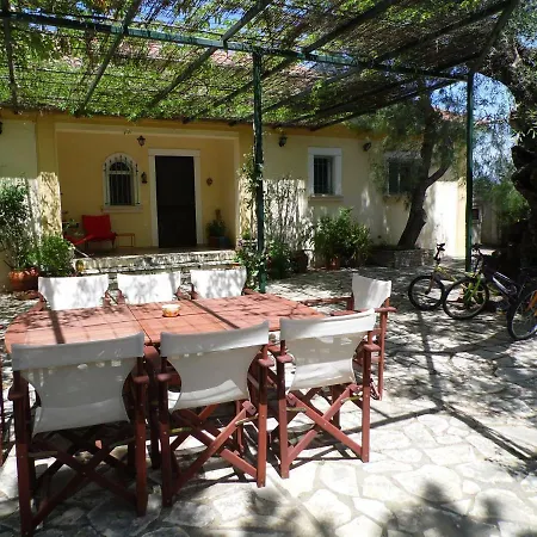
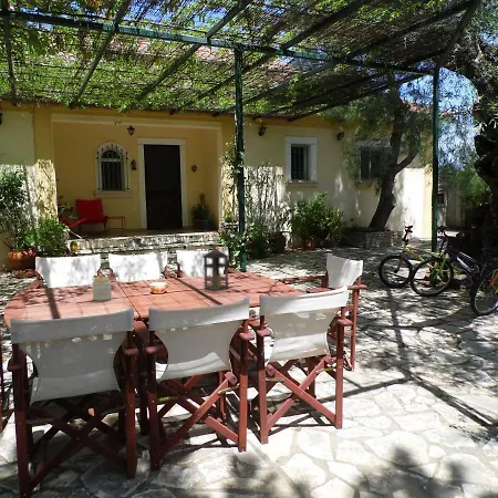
+ lantern [201,230,230,291]
+ jar [91,273,113,302]
